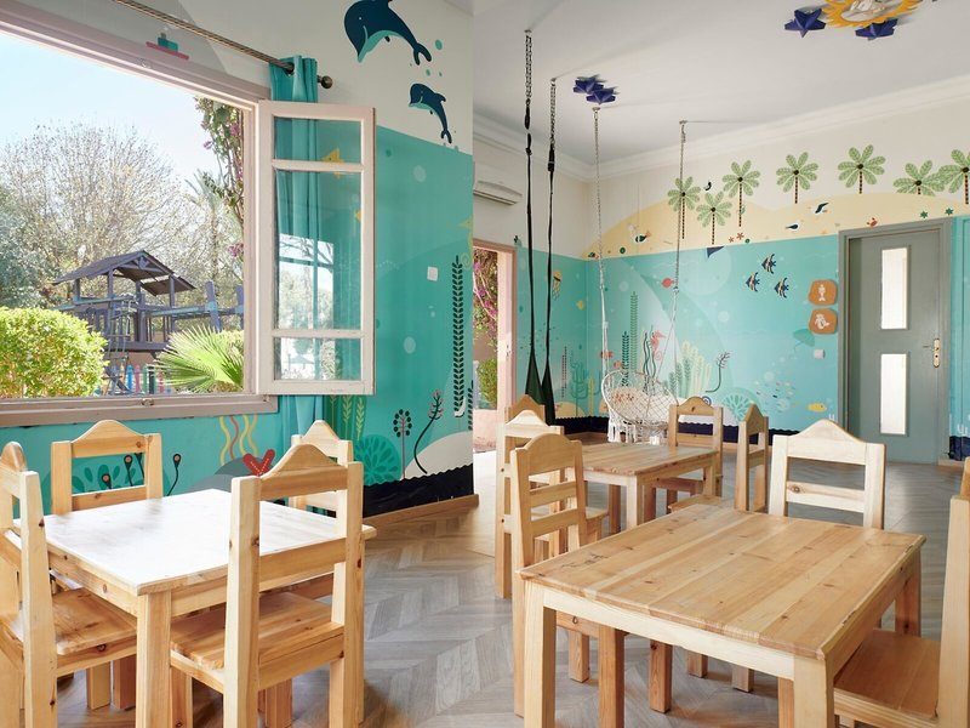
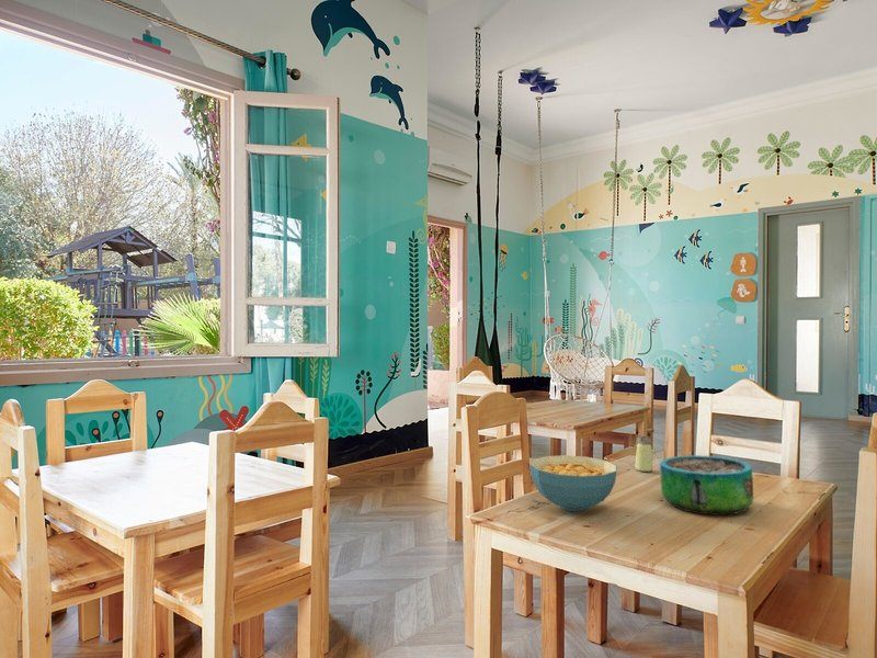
+ cereal bowl [528,454,618,512]
+ decorative bowl [659,454,755,515]
+ saltshaker [634,434,654,473]
